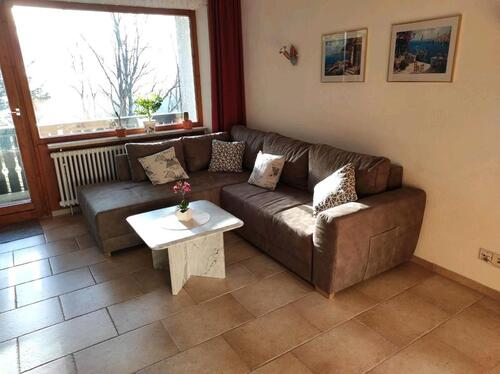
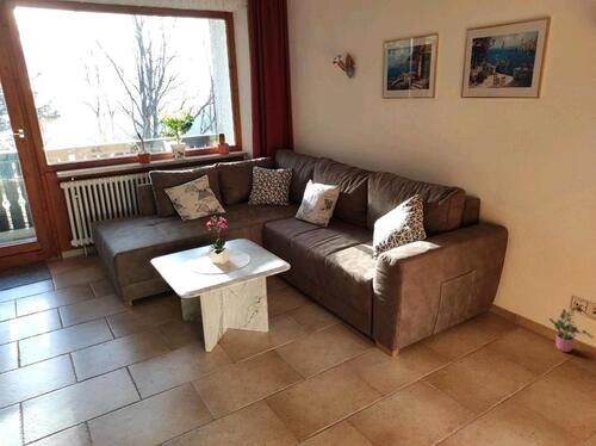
+ potted plant [548,305,595,353]
